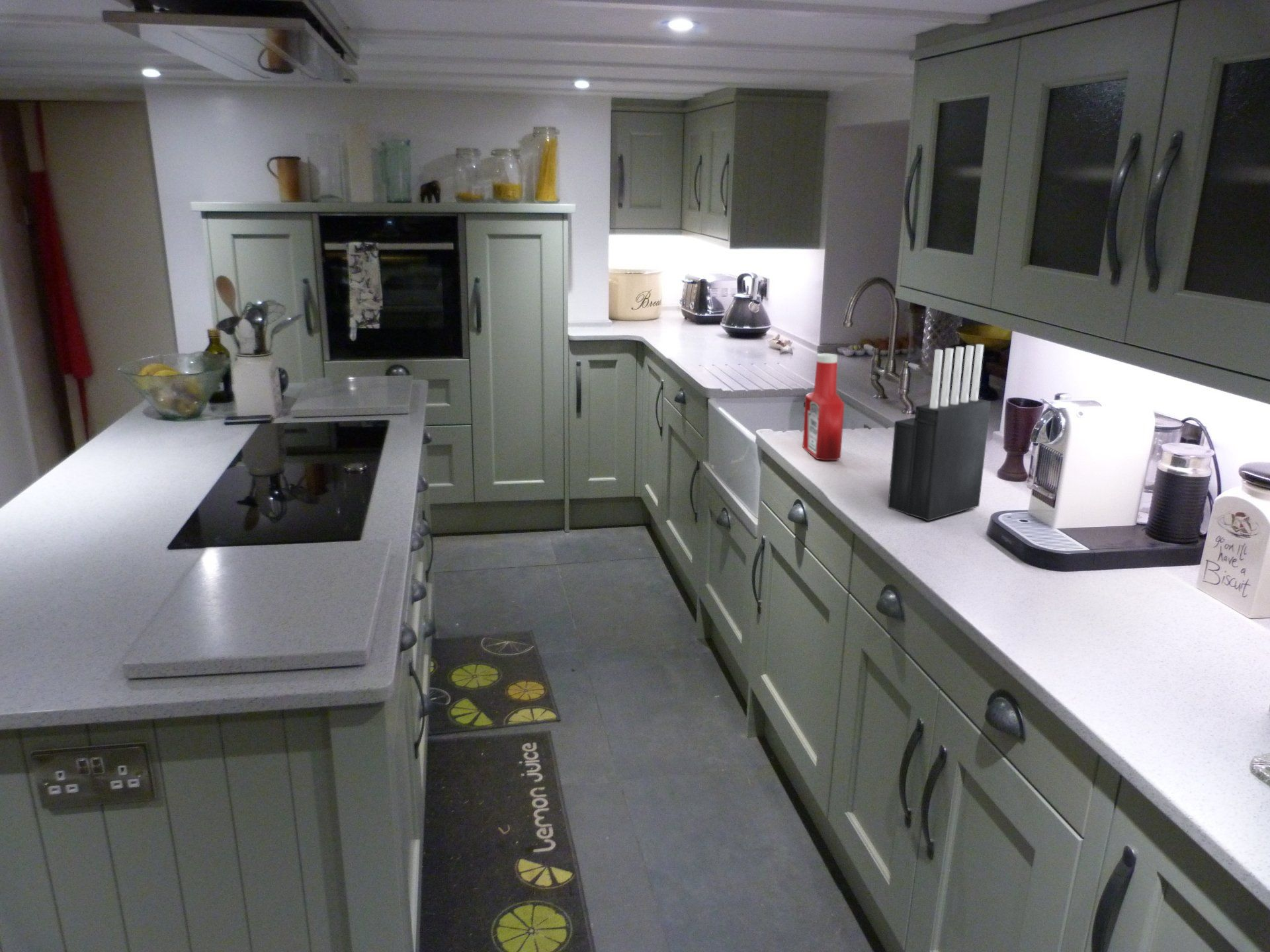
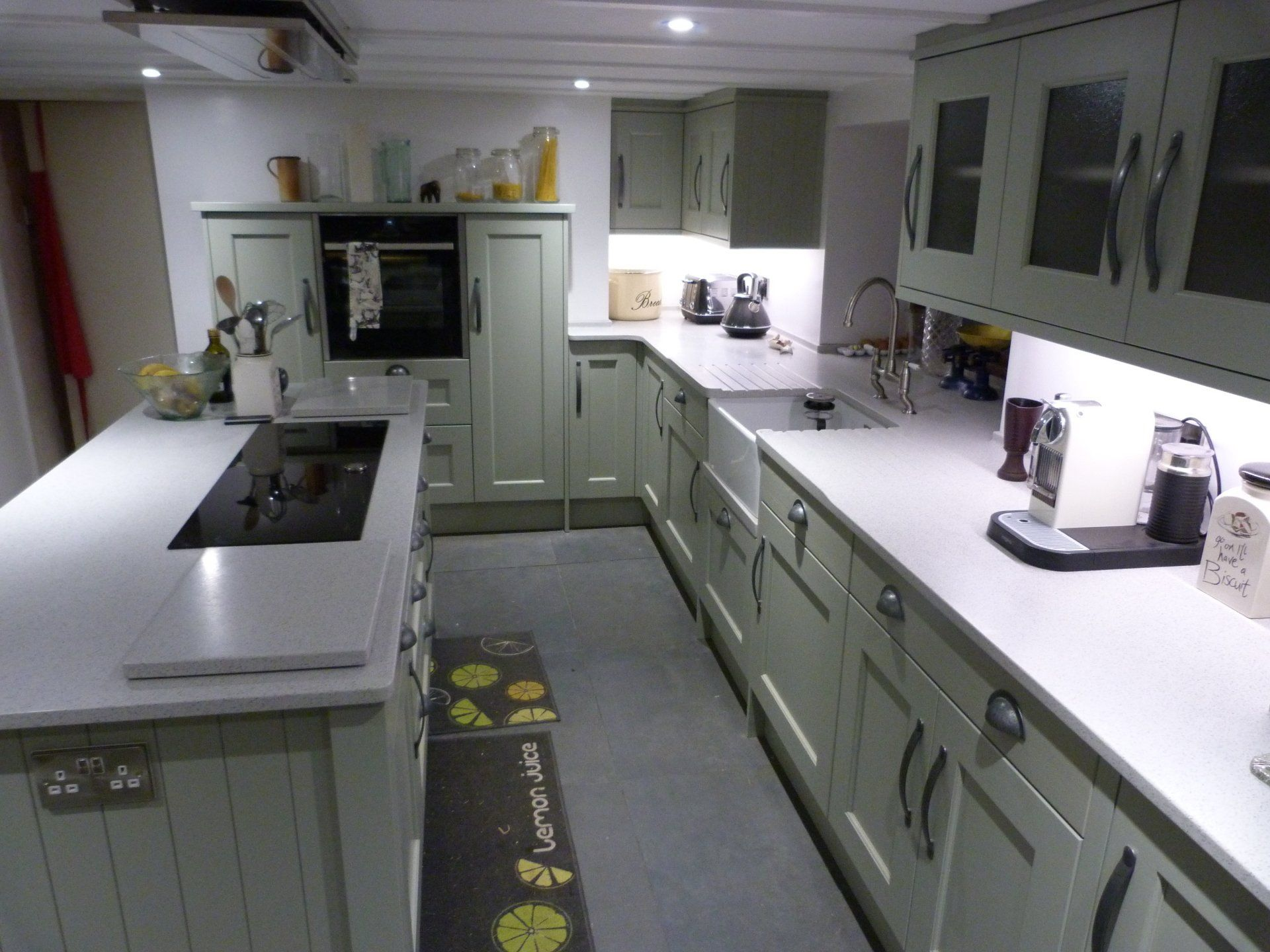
- soap bottle [802,353,845,461]
- knife block [887,344,992,522]
